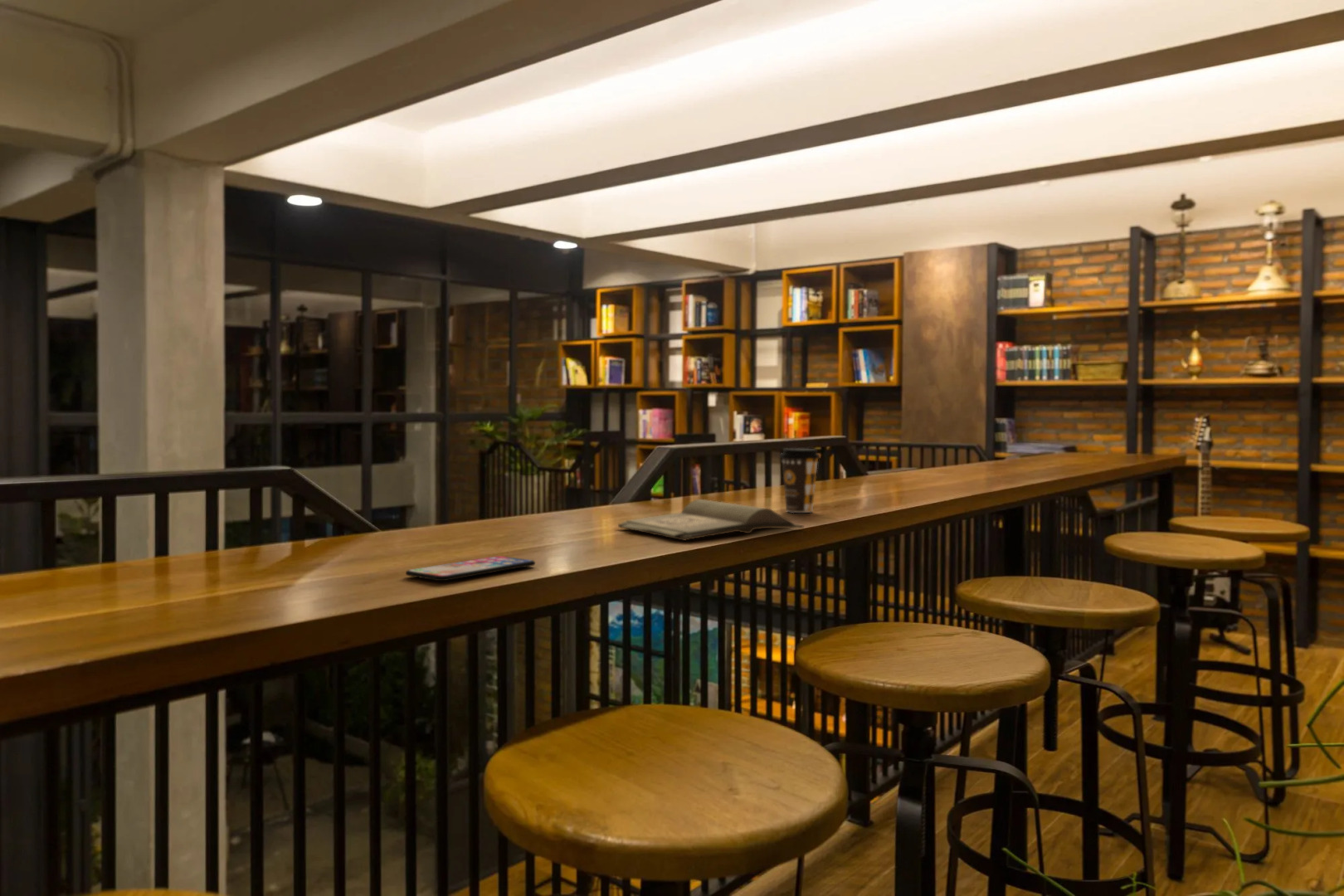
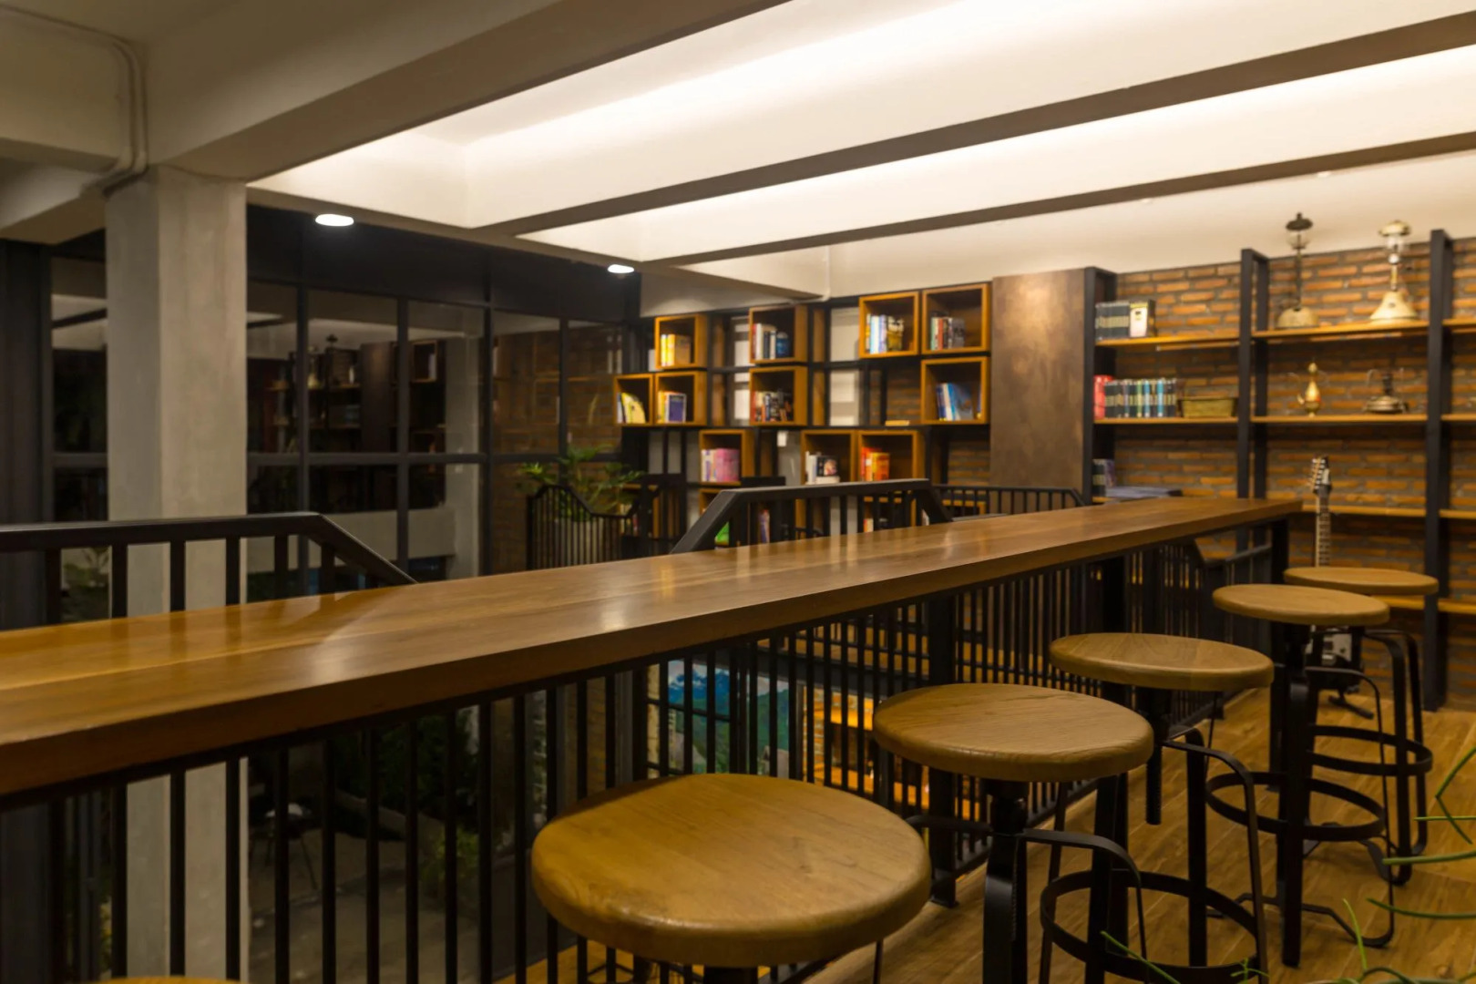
- hardback book [617,499,804,542]
- coffee cup [779,448,821,514]
- smartphone [405,555,536,582]
